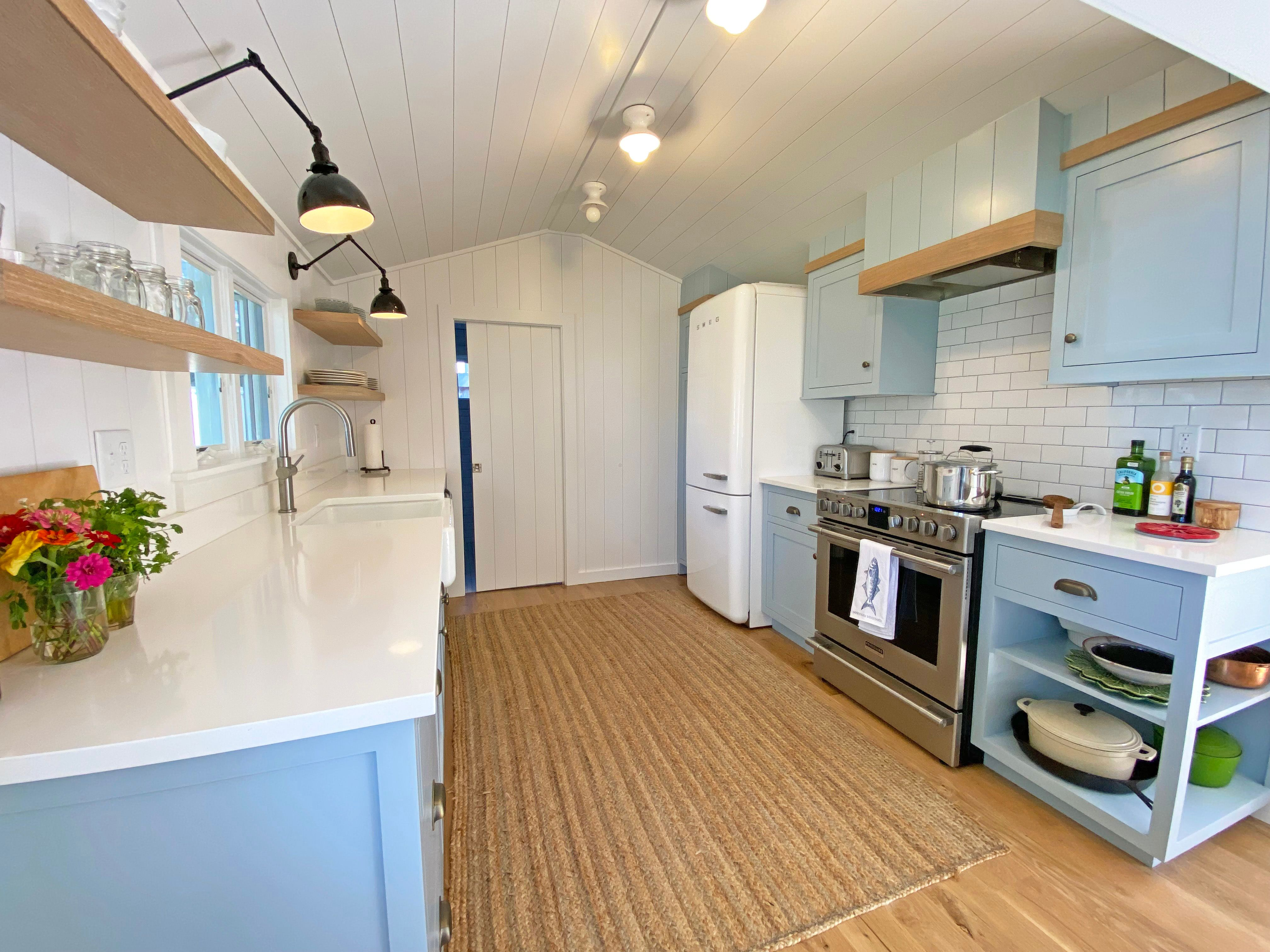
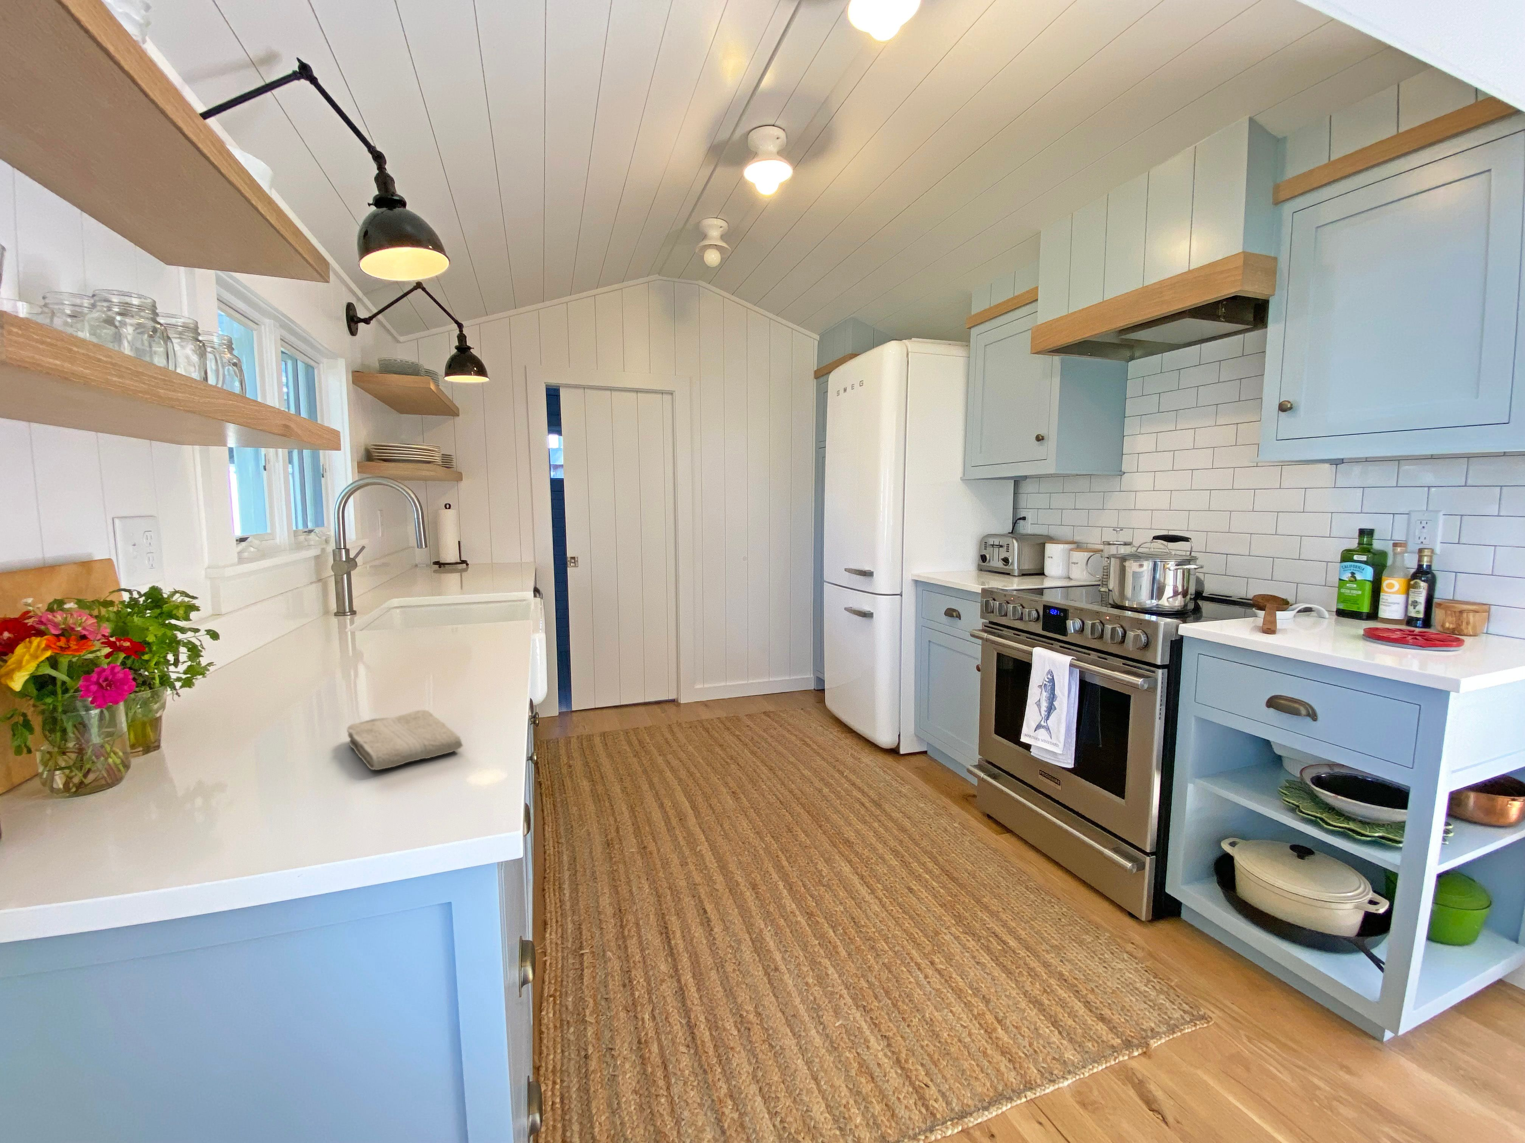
+ washcloth [347,710,464,771]
